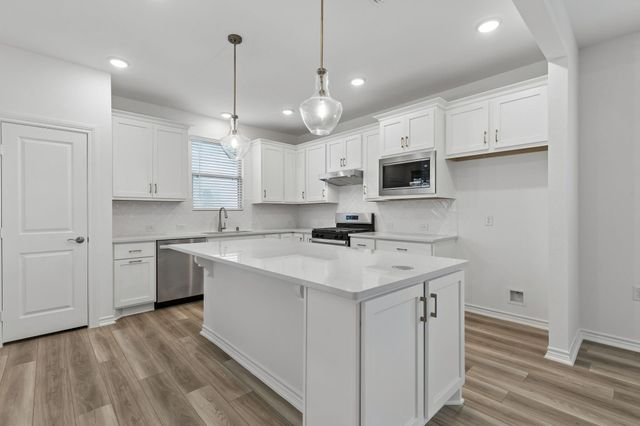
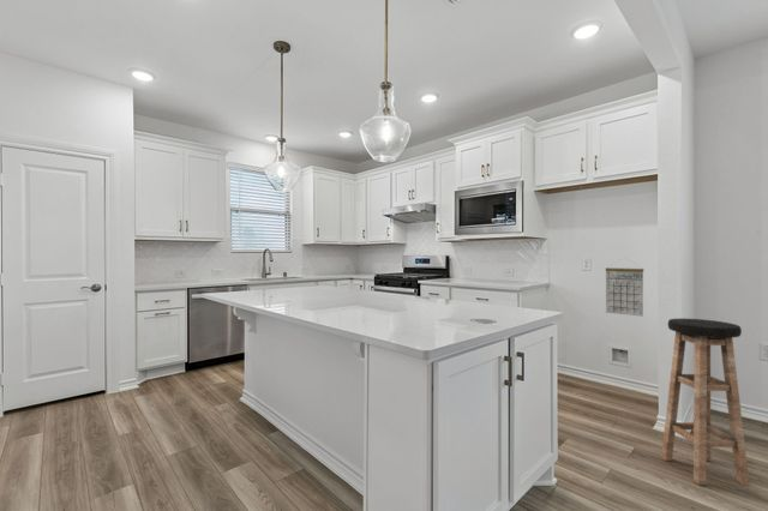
+ bar stool [660,318,751,487]
+ calendar [605,257,644,318]
